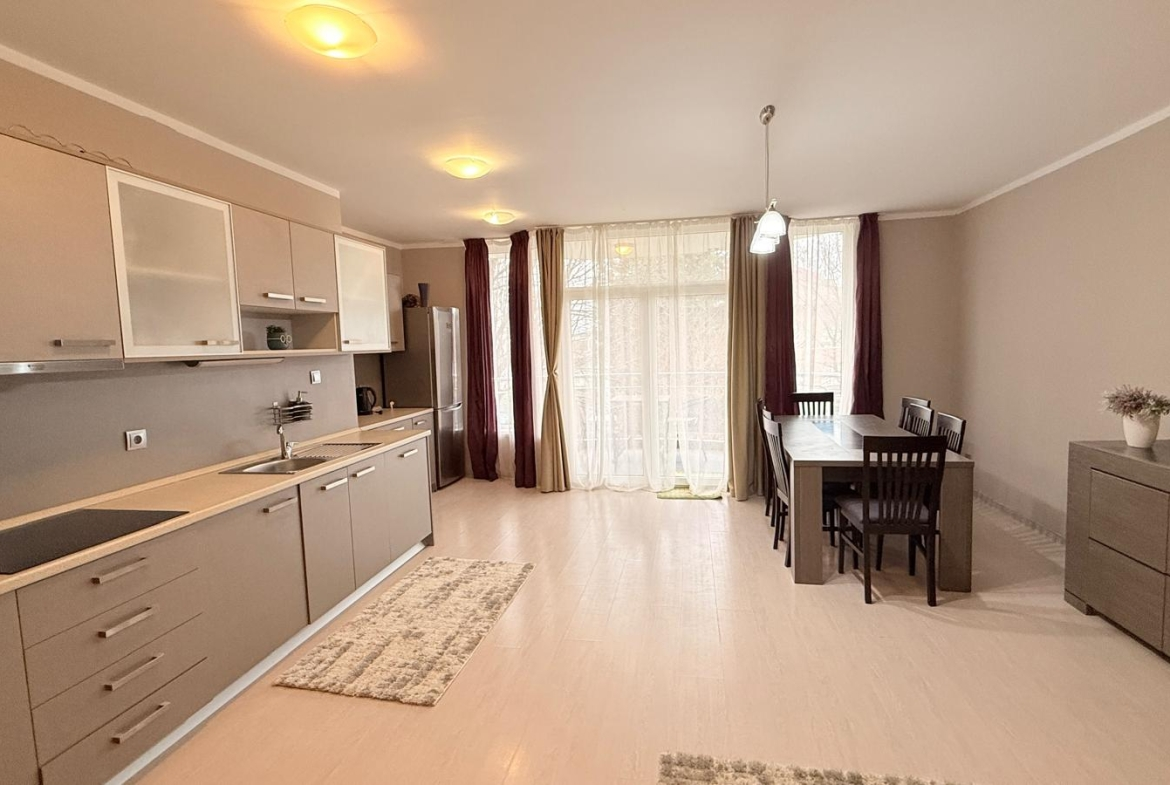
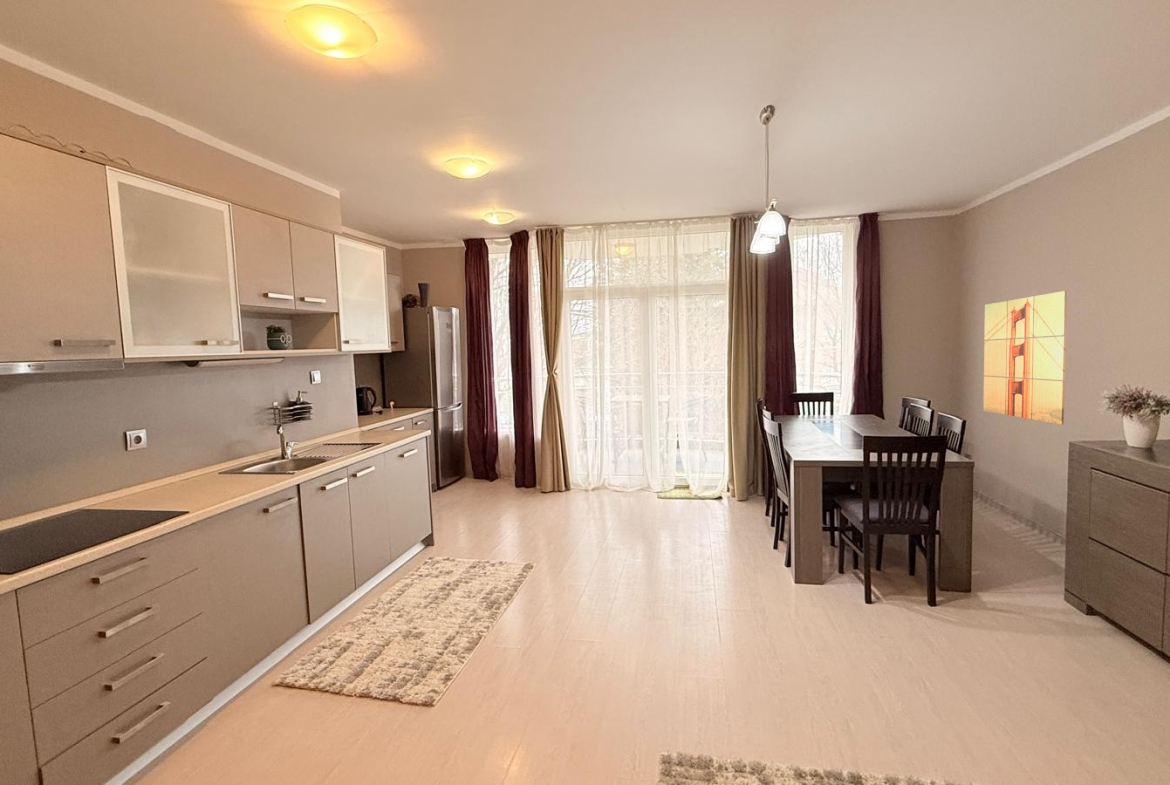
+ wall art [983,290,1068,425]
